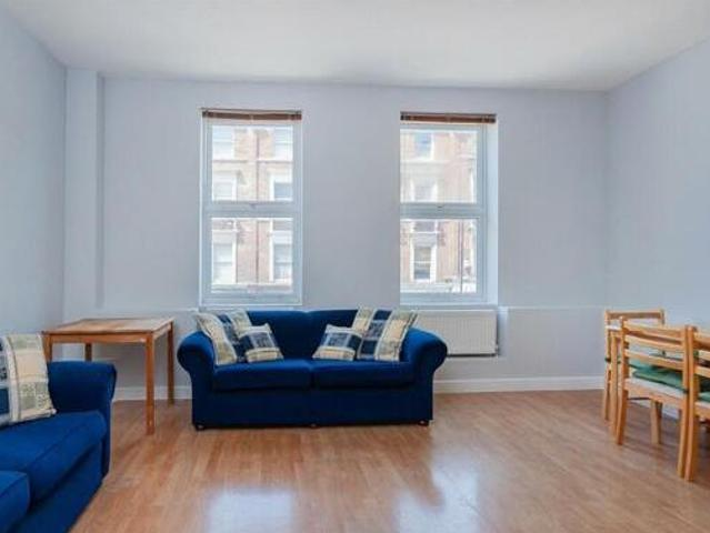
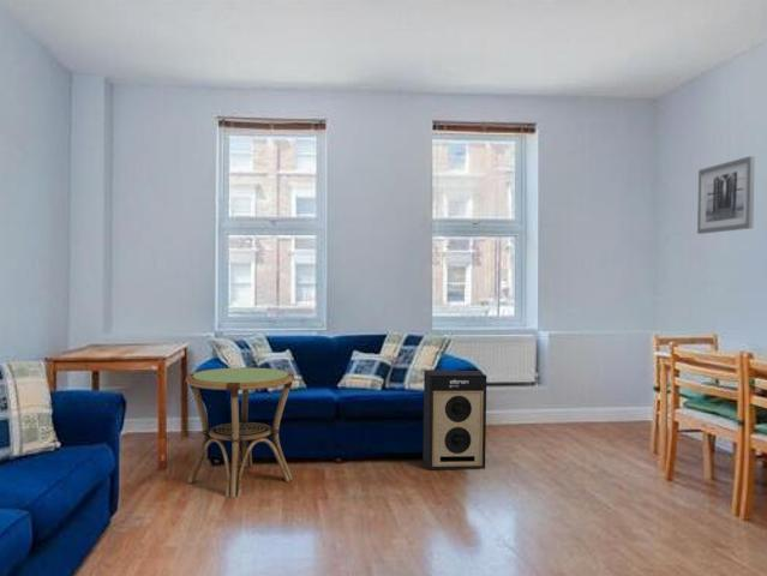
+ wall art [696,155,756,235]
+ speaker [421,368,487,472]
+ side table [185,366,295,498]
